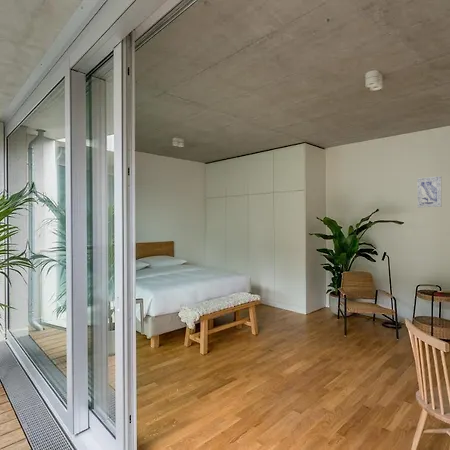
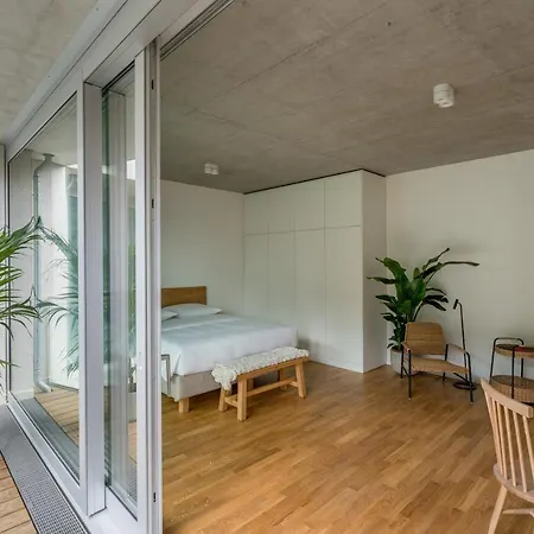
- wall art [416,175,443,209]
